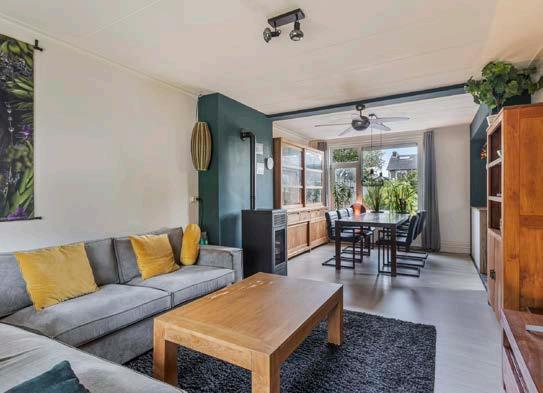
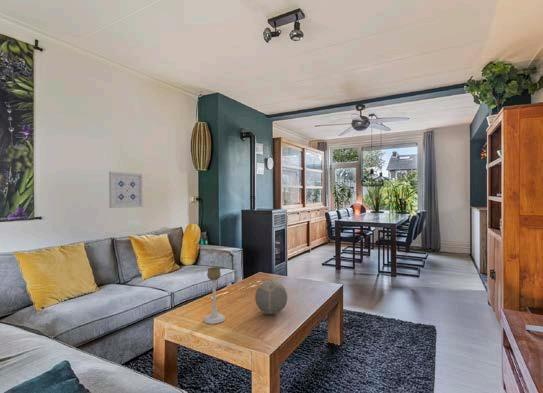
+ candle holder [203,266,226,325]
+ decorative orb [254,279,288,315]
+ wall art [108,171,144,209]
